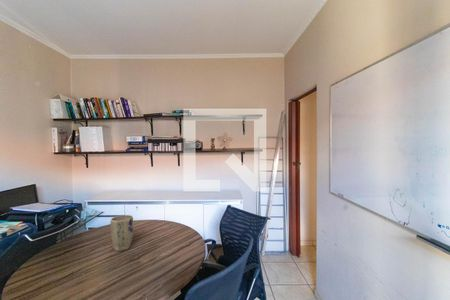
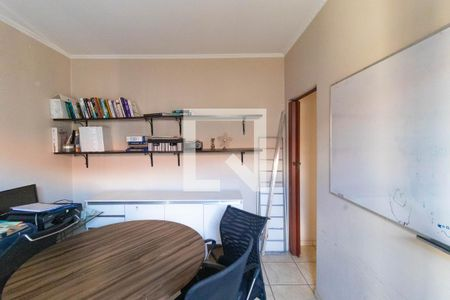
- plant pot [109,214,134,252]
